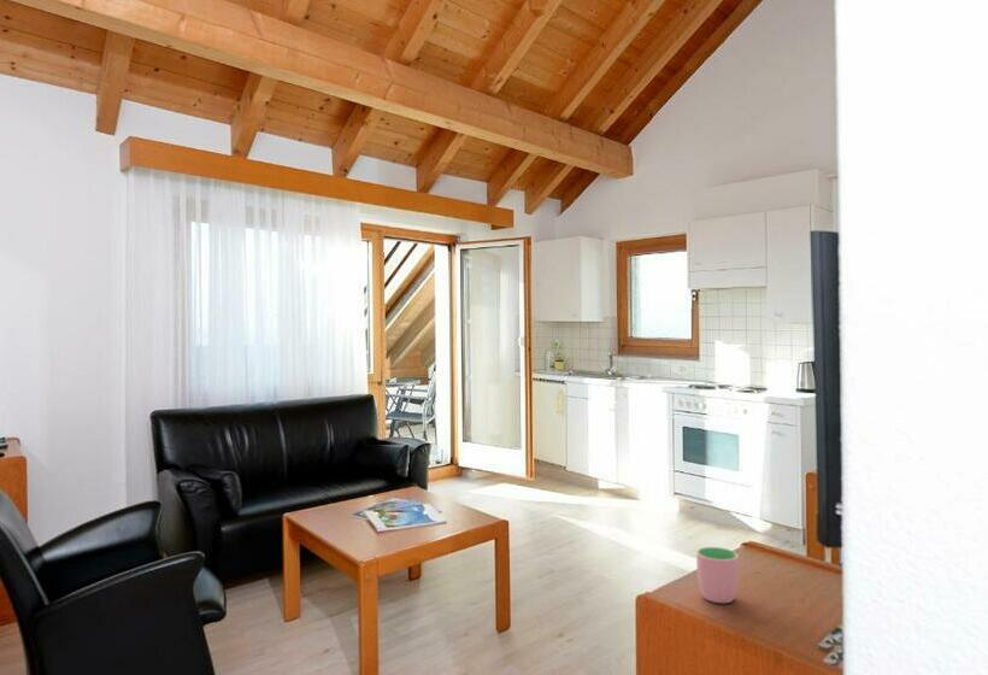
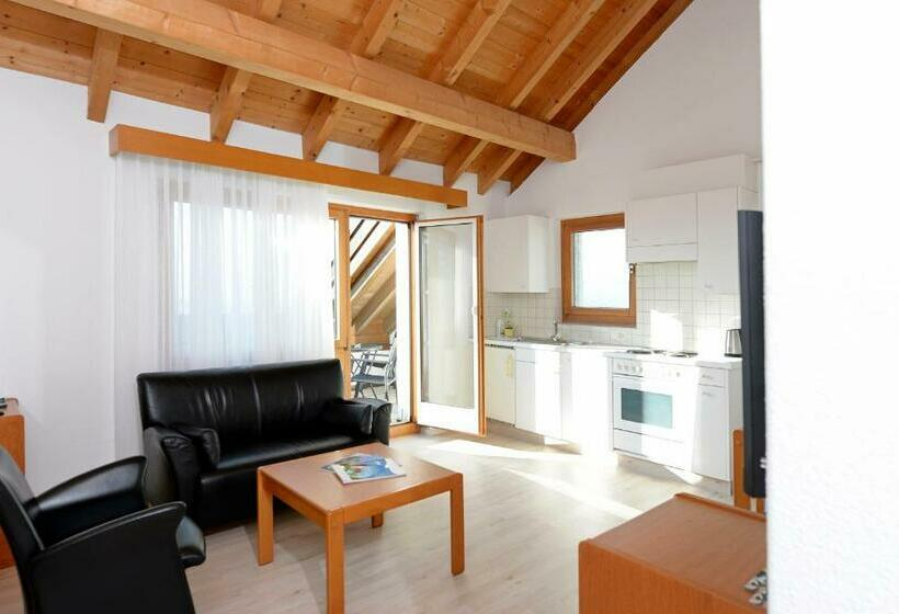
- cup [695,546,740,604]
